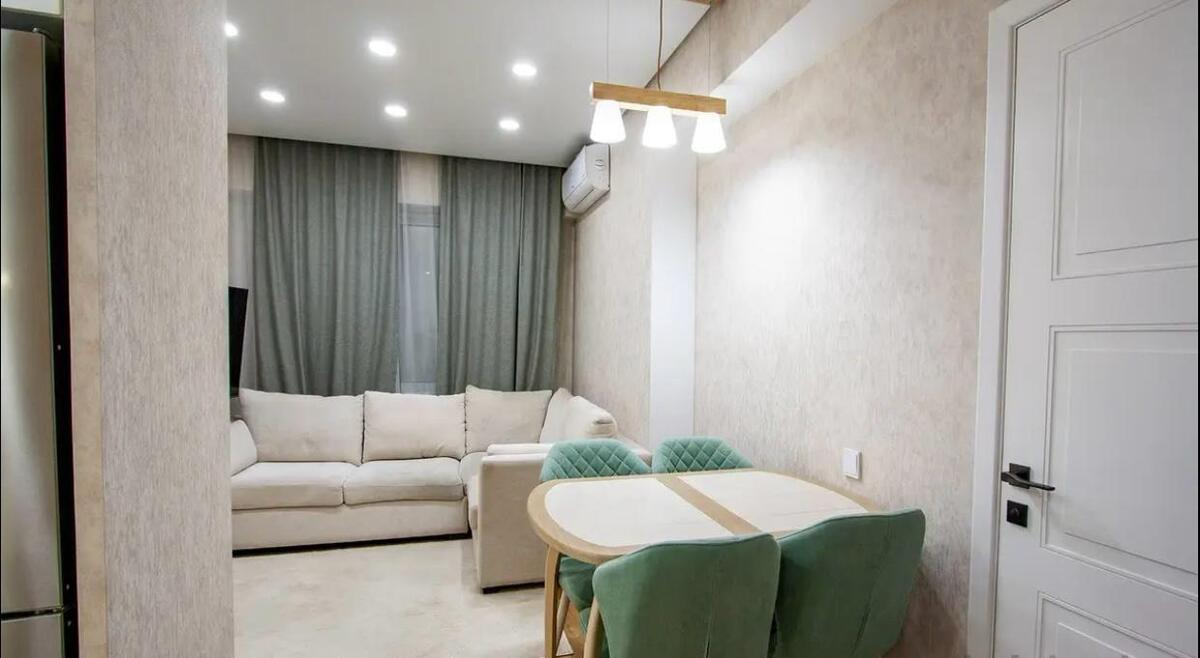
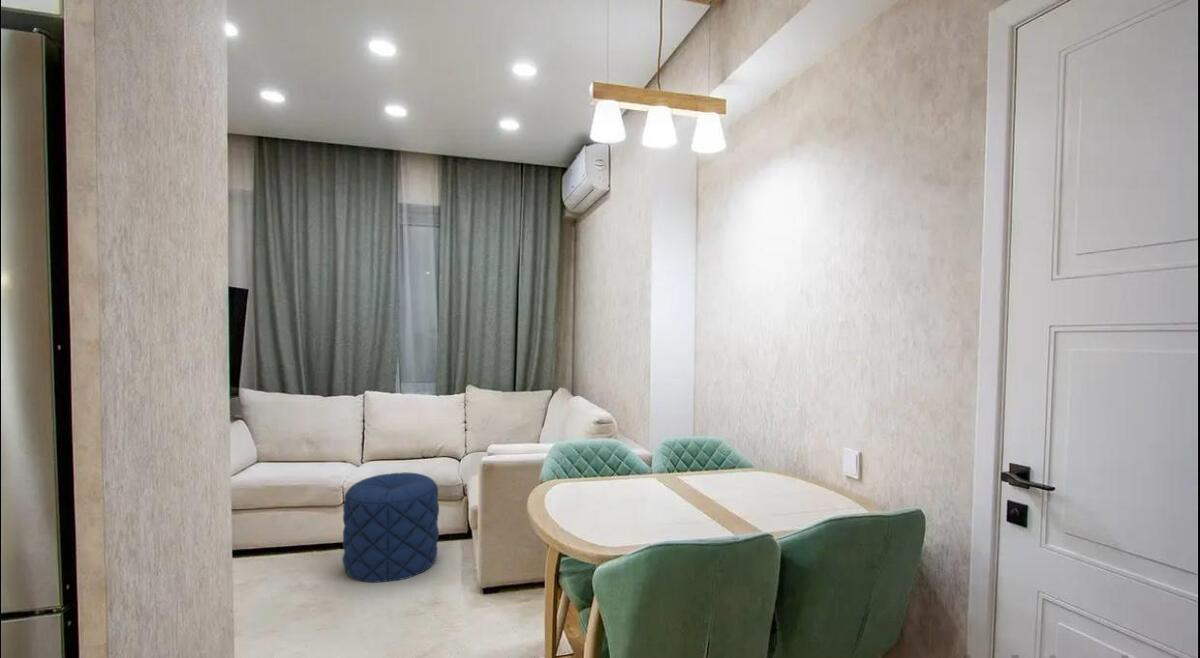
+ pouf [342,472,440,583]
